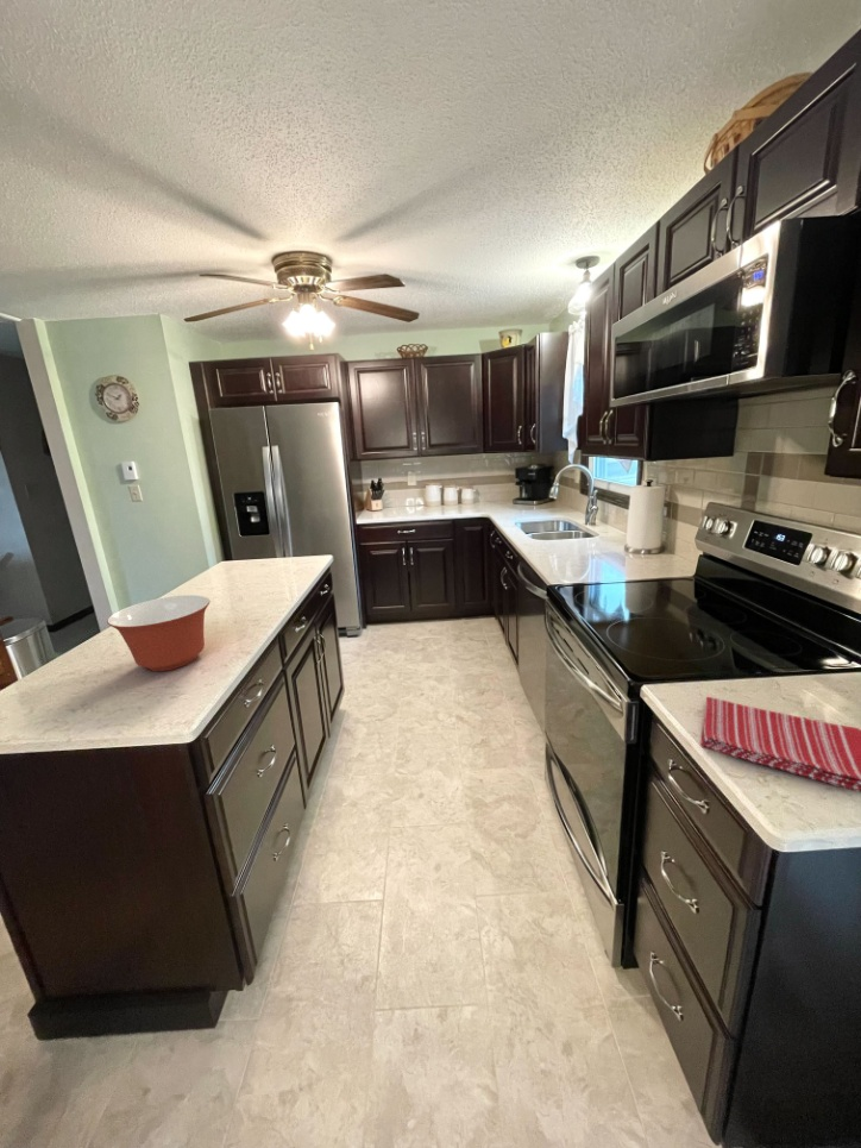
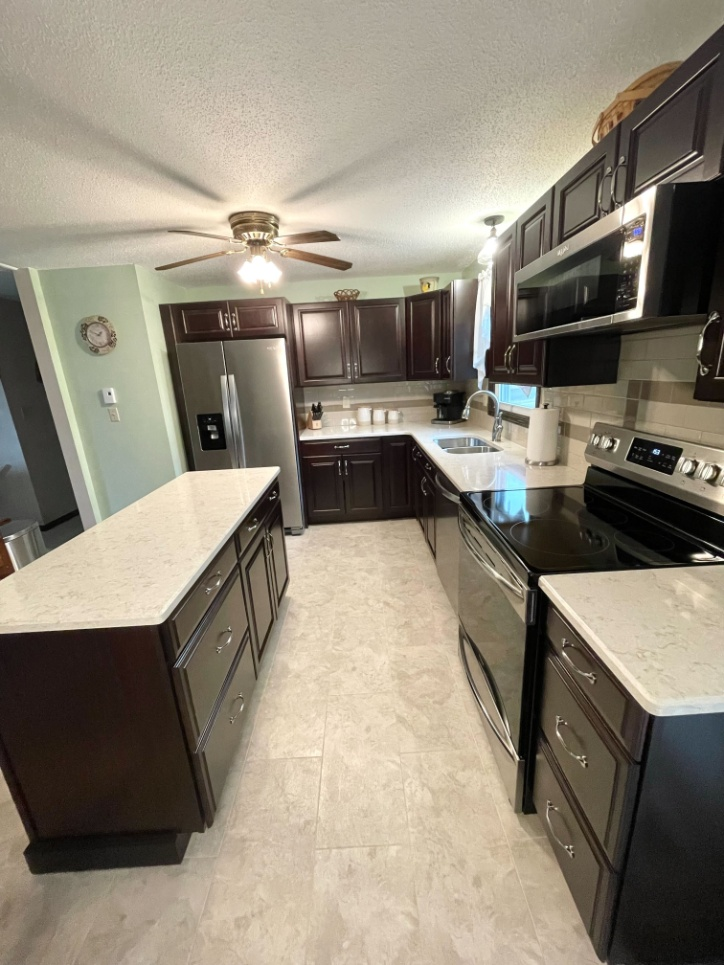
- mixing bowl [106,594,210,672]
- dish towel [699,696,861,793]
